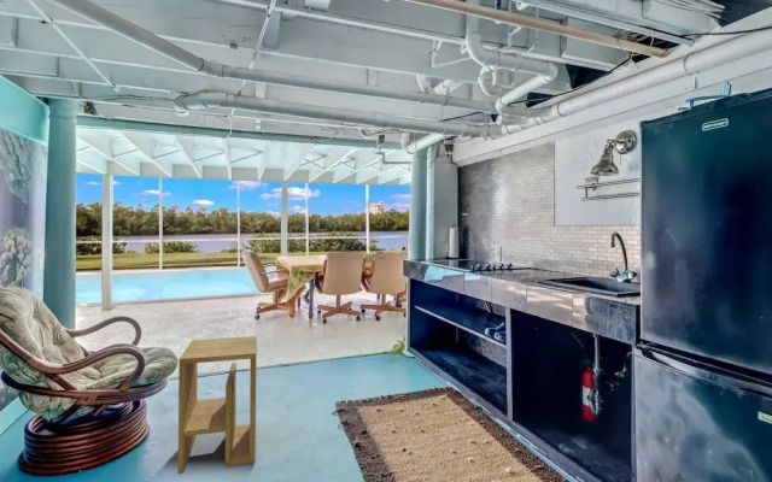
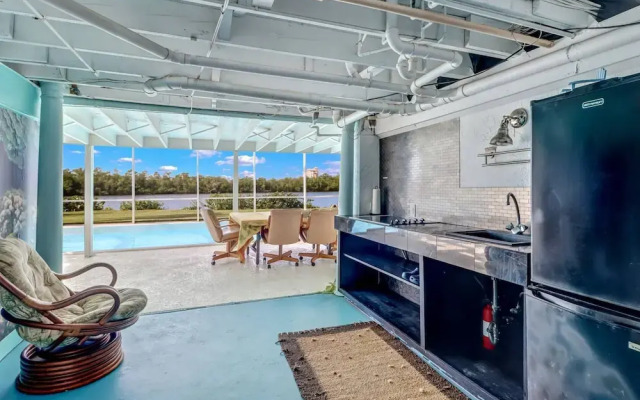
- side table [177,335,258,475]
